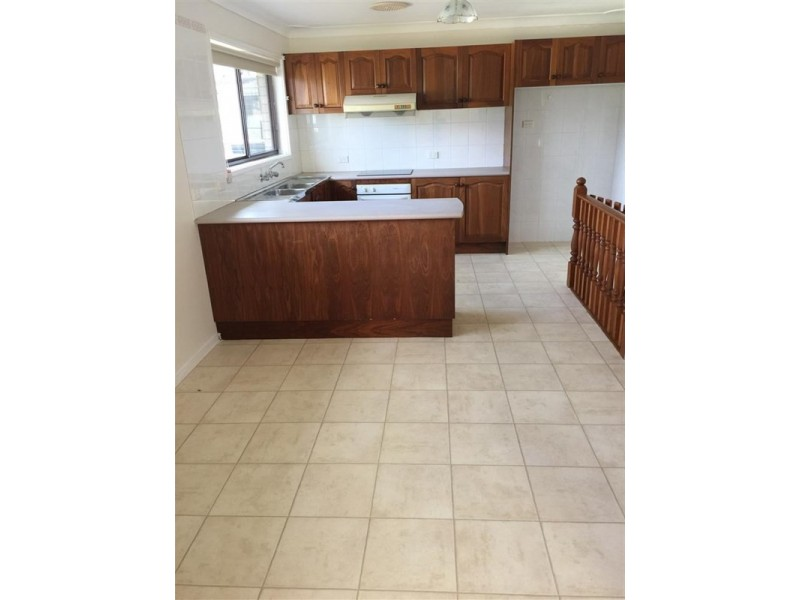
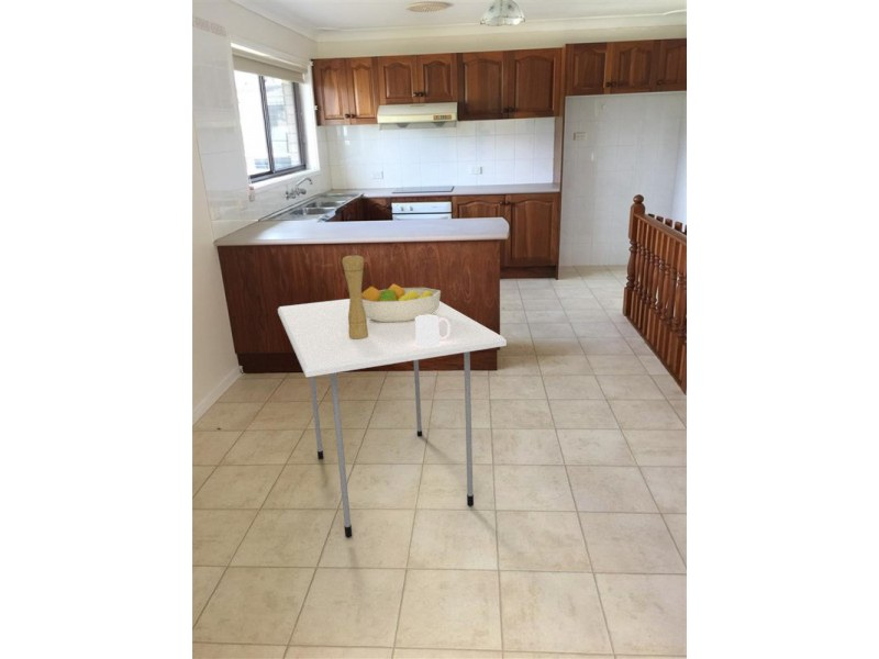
+ mug [415,315,450,347]
+ dining table [277,298,508,539]
+ pepper mill [342,254,368,339]
+ fruit bowl [361,282,442,323]
